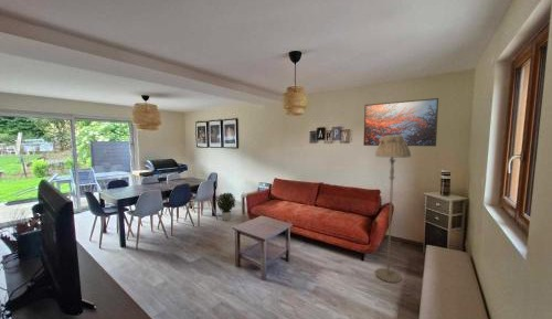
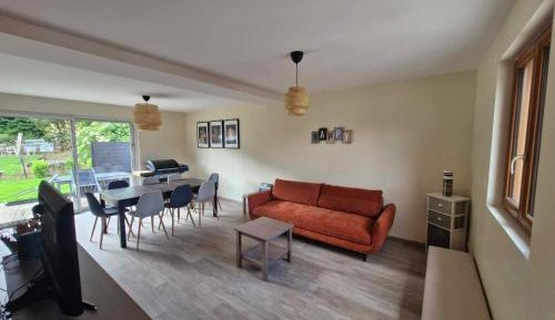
- floor lamp [374,136,412,284]
- potted plant [215,192,237,222]
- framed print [362,97,439,147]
